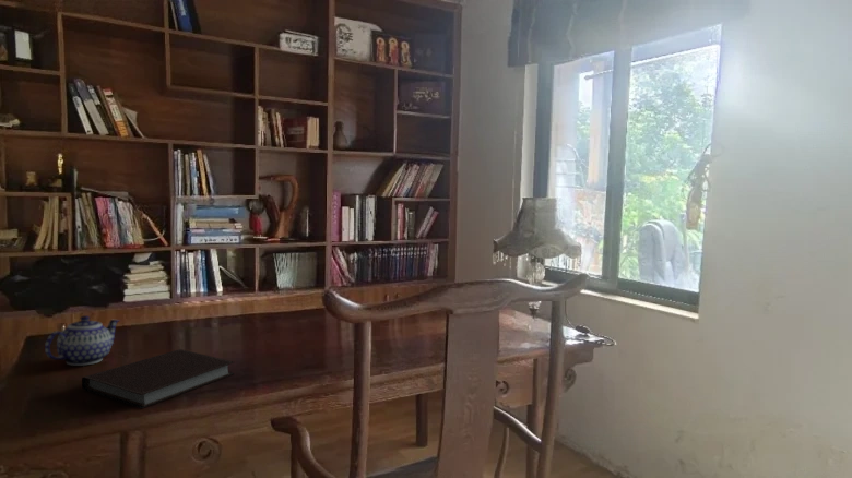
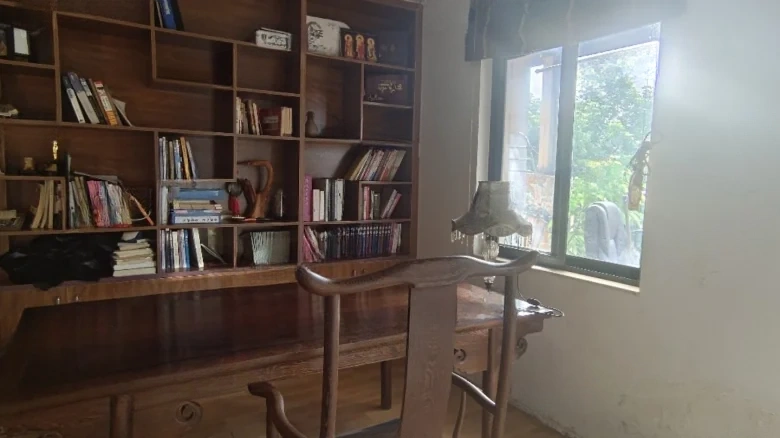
- teapot [44,314,121,367]
- notebook [81,348,236,409]
